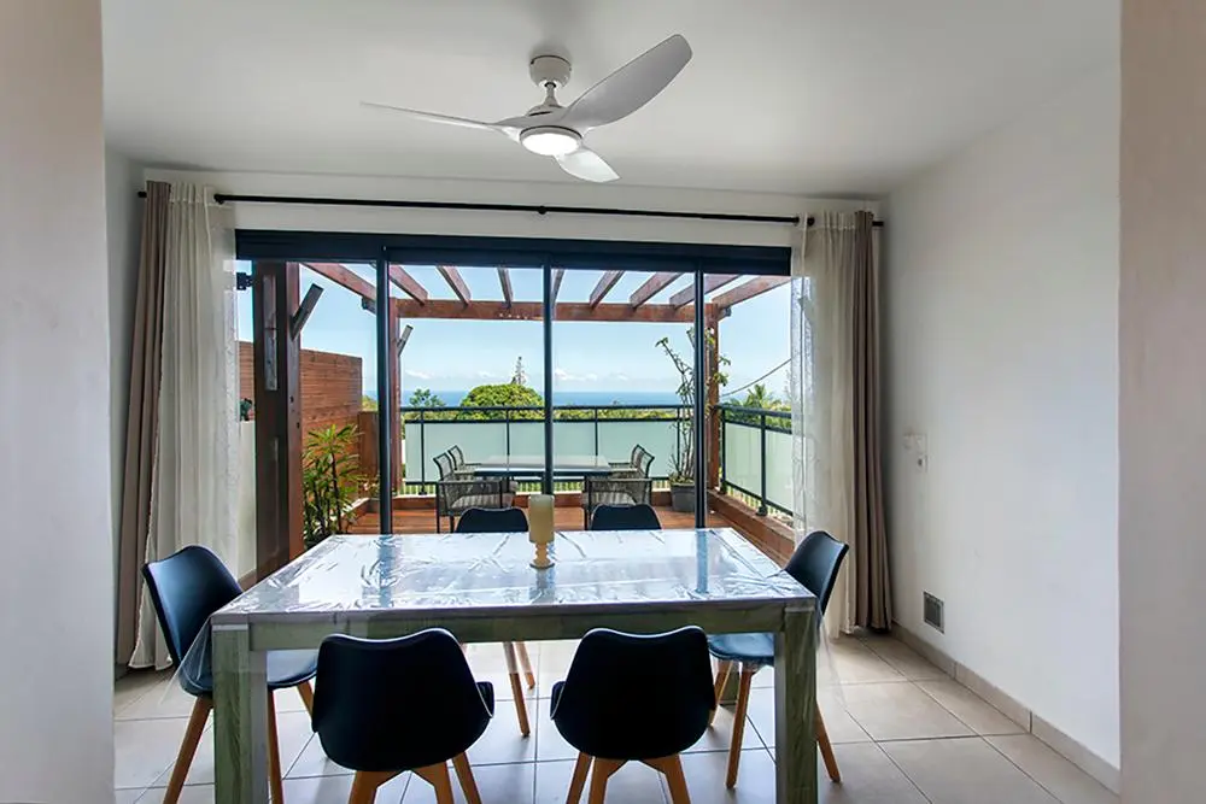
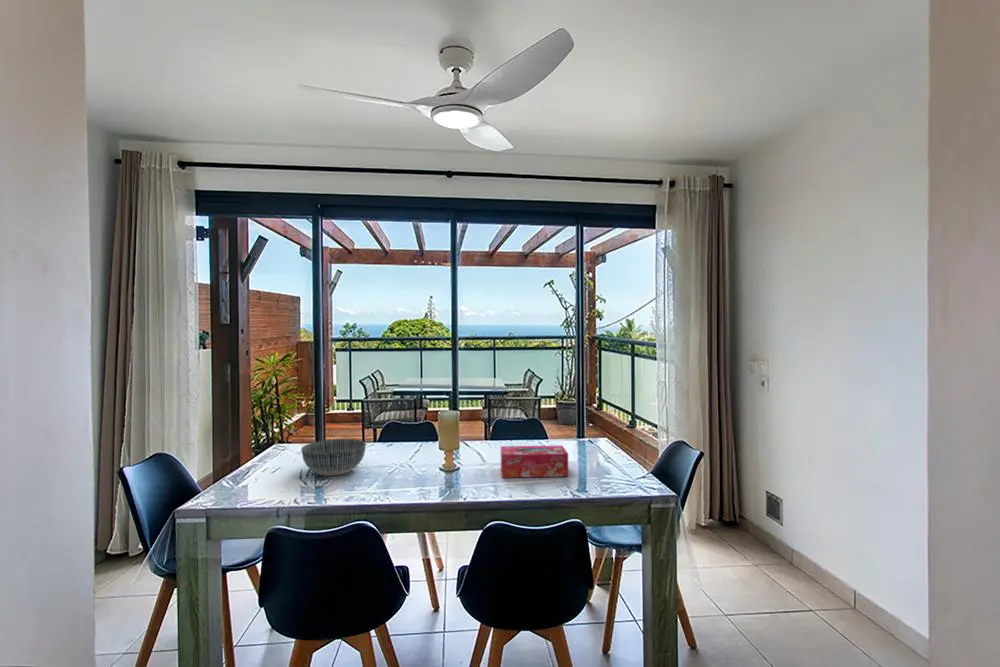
+ bowl [300,438,367,477]
+ tissue box [500,444,569,478]
